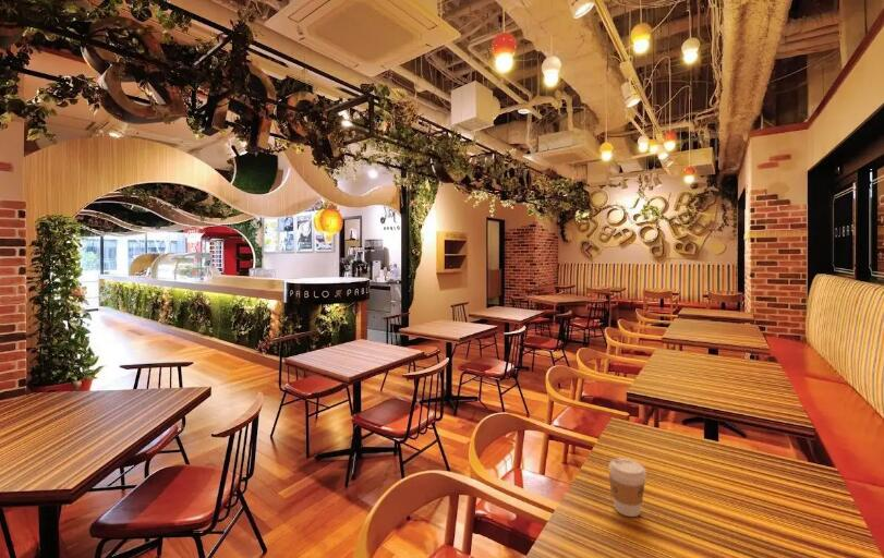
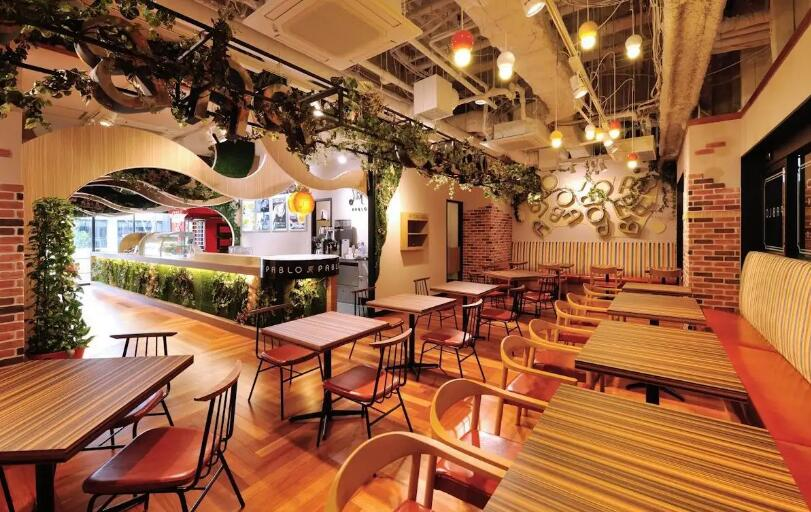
- coffee cup [608,457,647,518]
